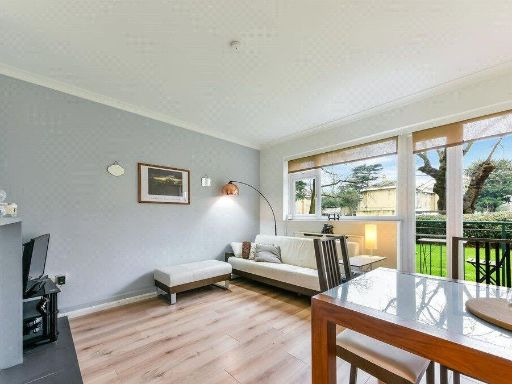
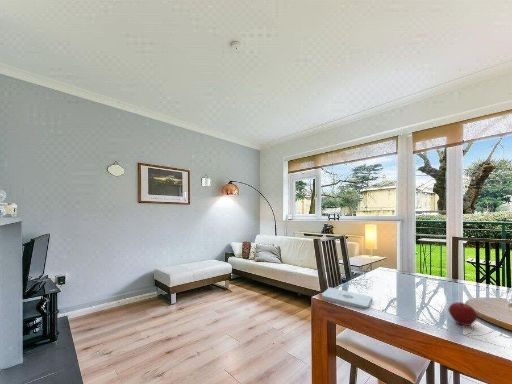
+ apple [447,301,478,327]
+ notepad [321,286,373,310]
